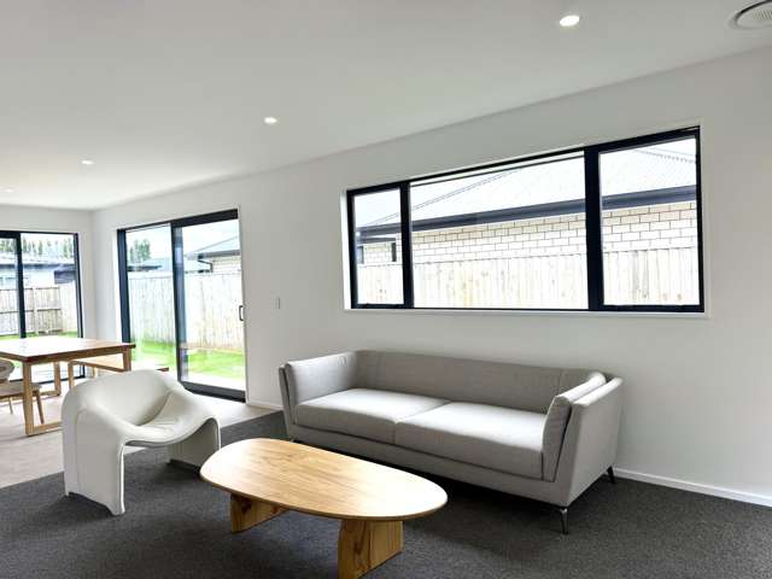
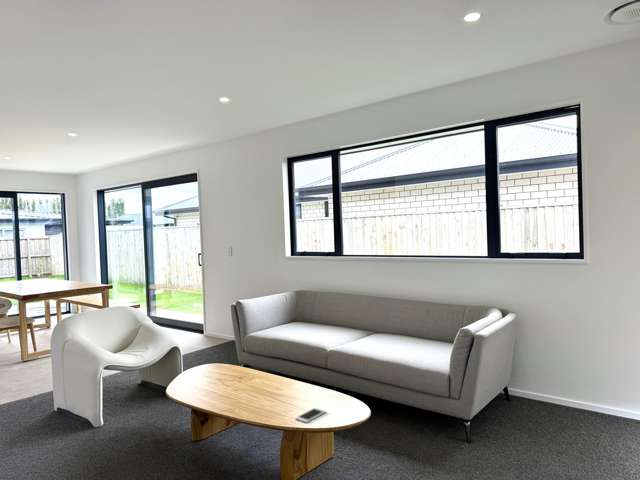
+ cell phone [295,406,328,424]
